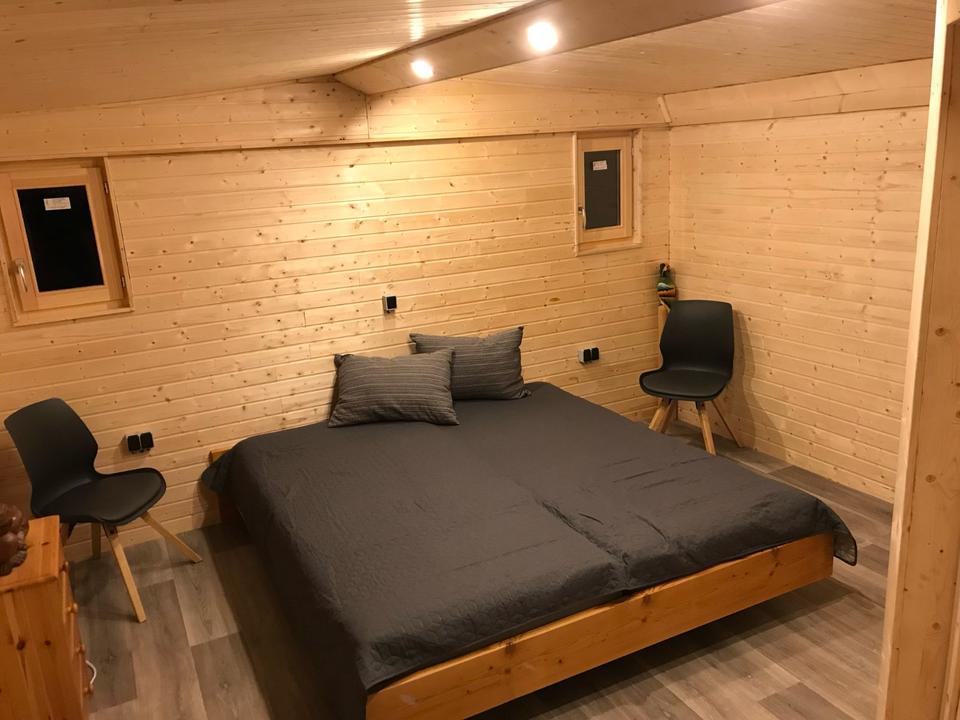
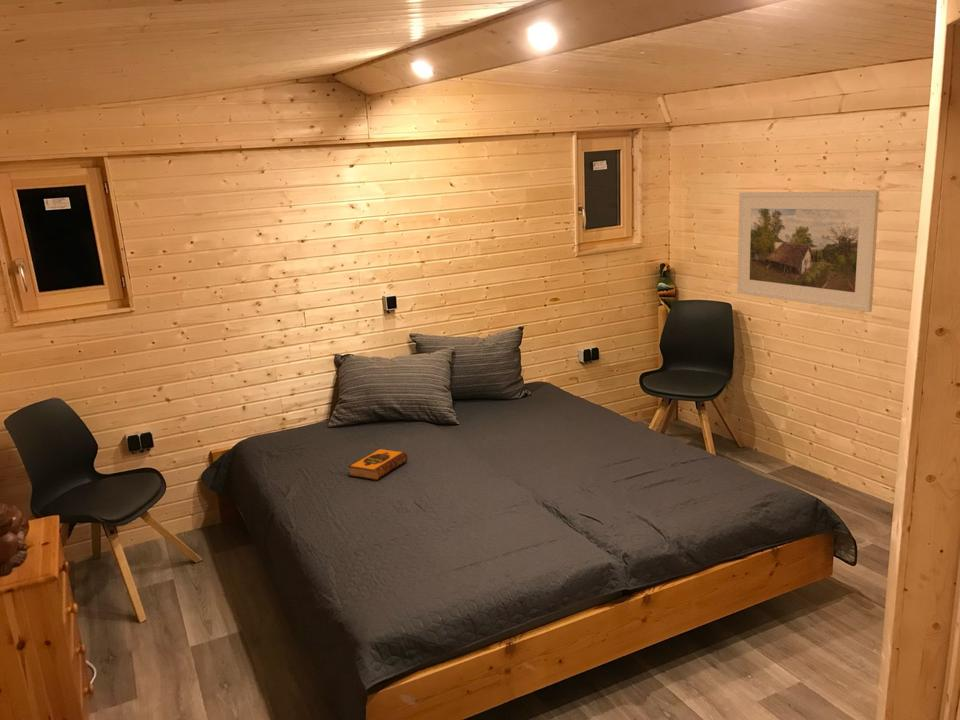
+ hardback book [347,448,409,481]
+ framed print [736,190,880,313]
